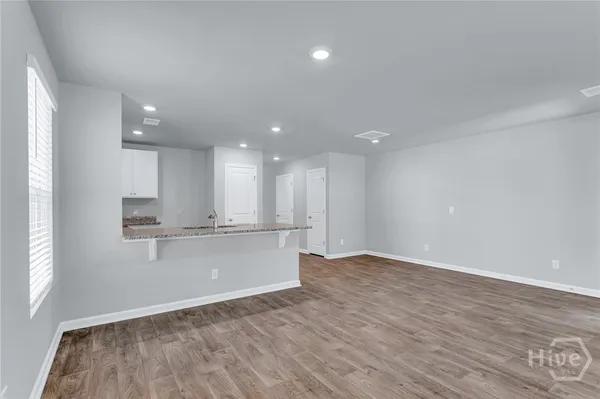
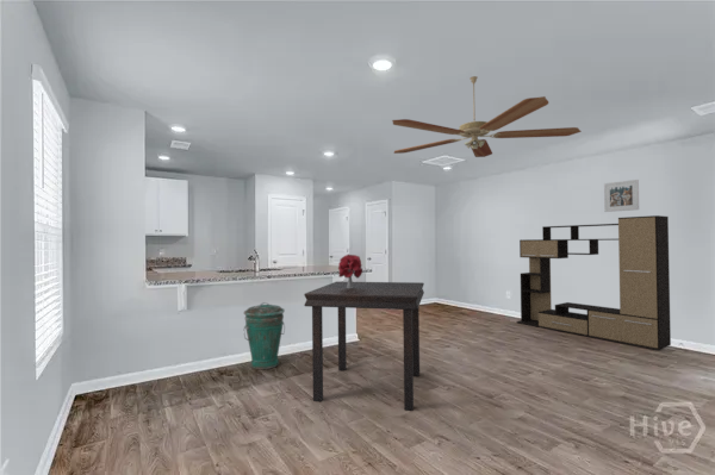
+ dining table [303,281,425,412]
+ ceiling fan [391,75,583,158]
+ trash can [243,301,286,370]
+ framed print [603,179,640,213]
+ media console [516,214,672,351]
+ bouquet [337,252,363,288]
